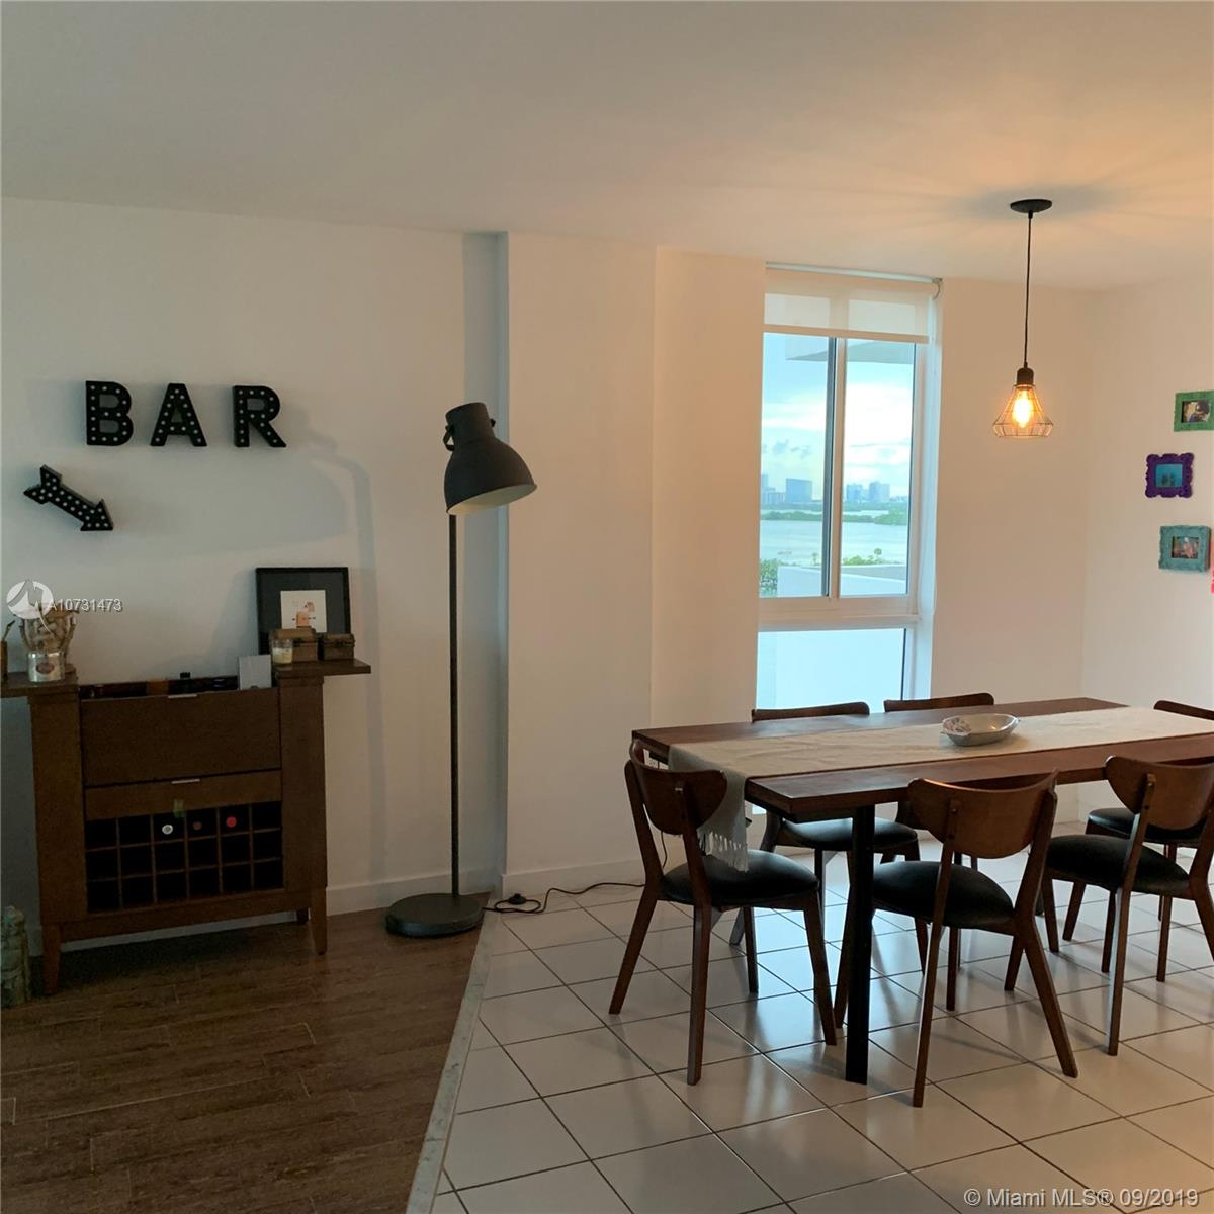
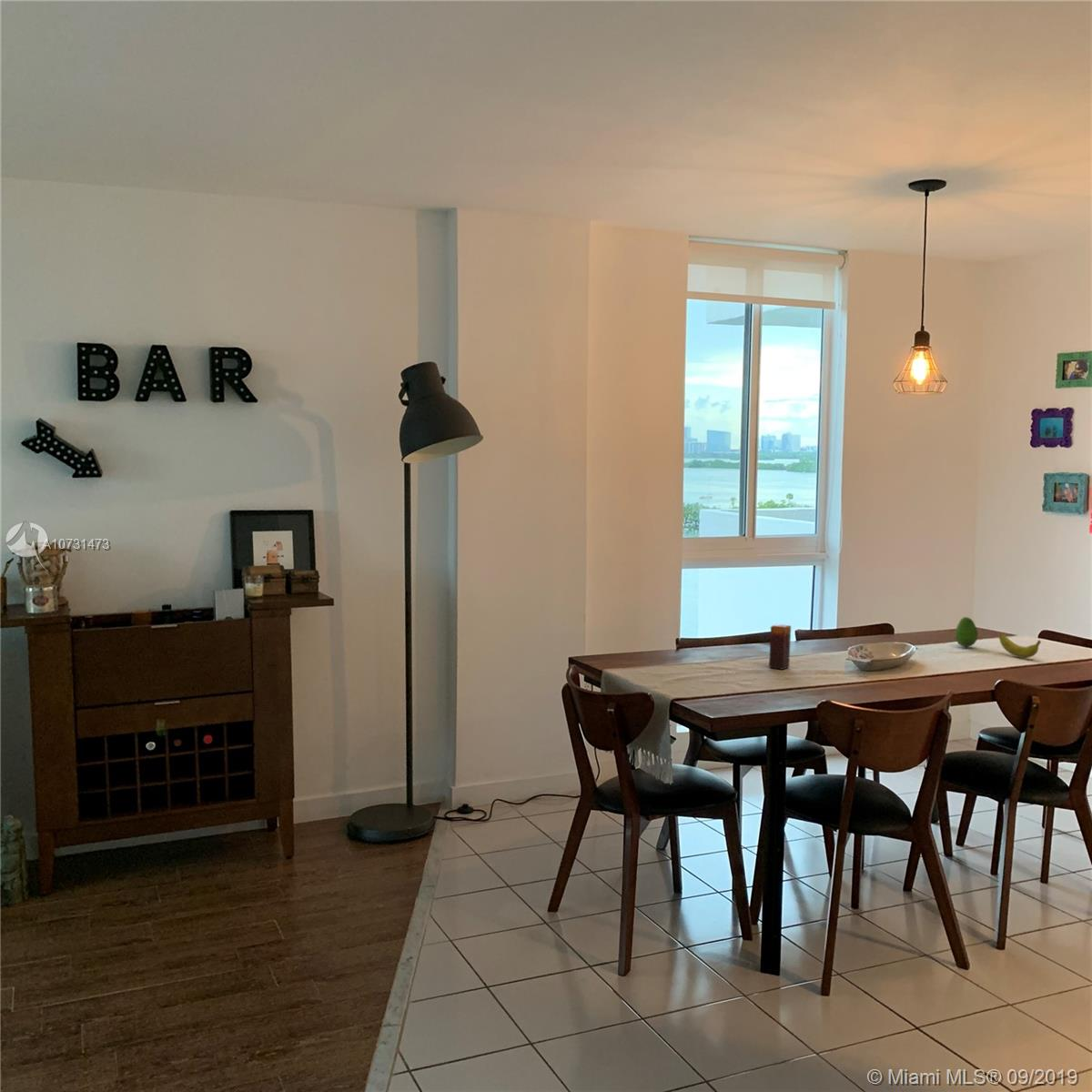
+ banana [998,632,1042,659]
+ candle [768,623,792,671]
+ fruit [955,616,979,648]
